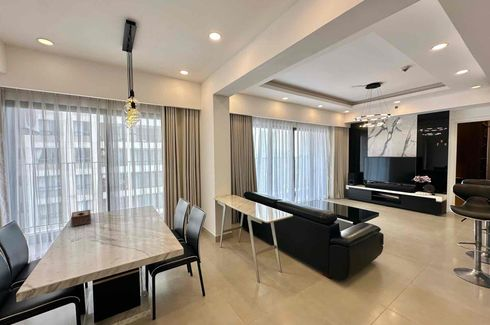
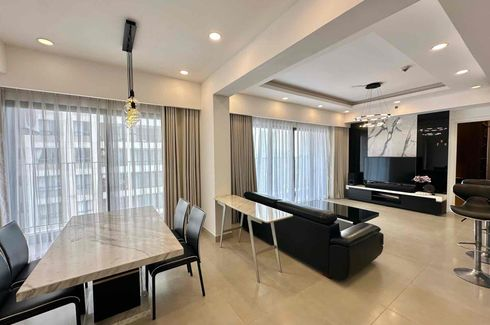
- tissue box [70,209,92,228]
